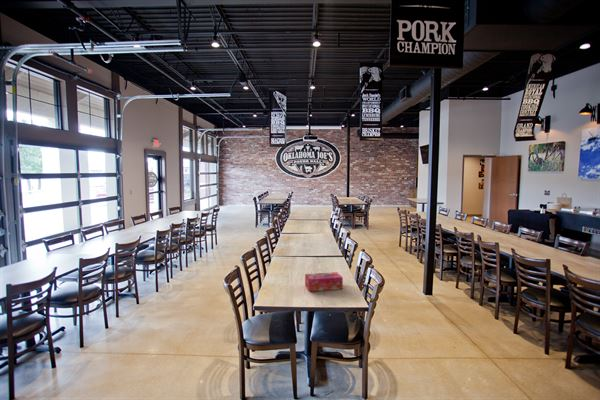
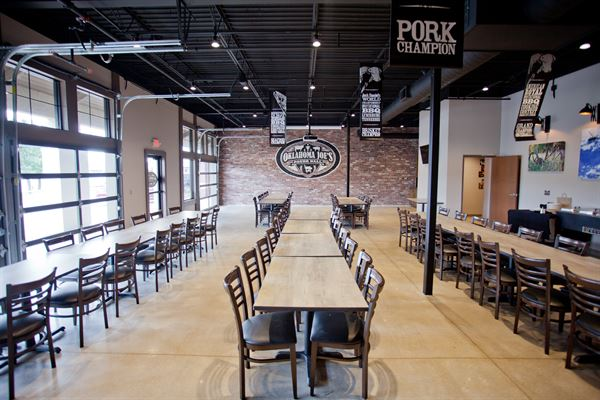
- tissue box [304,271,344,292]
